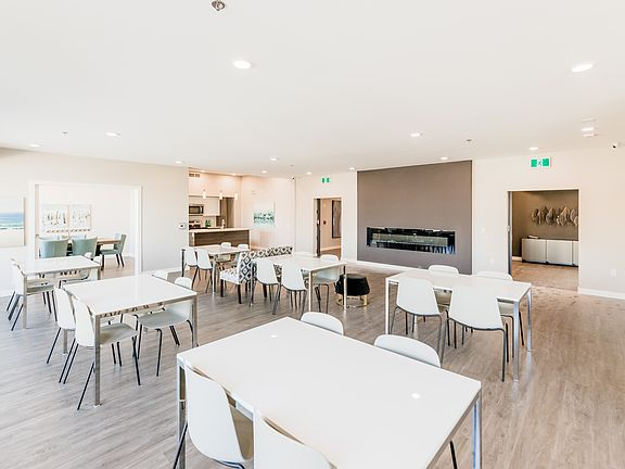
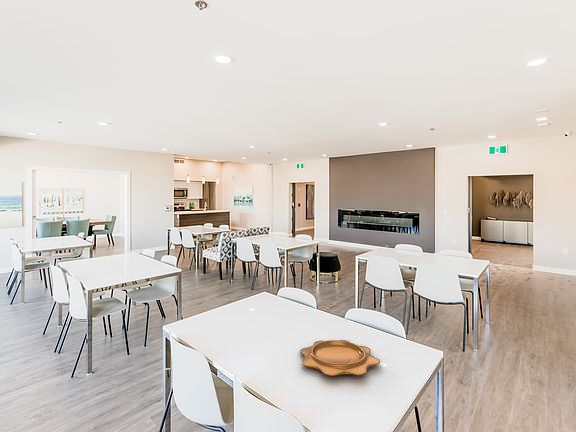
+ decorative bowl [299,339,381,377]
